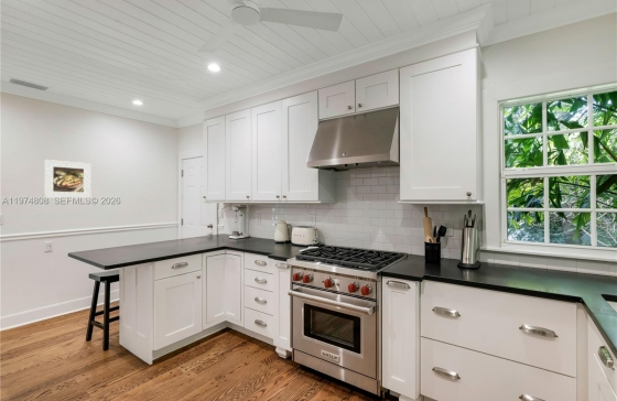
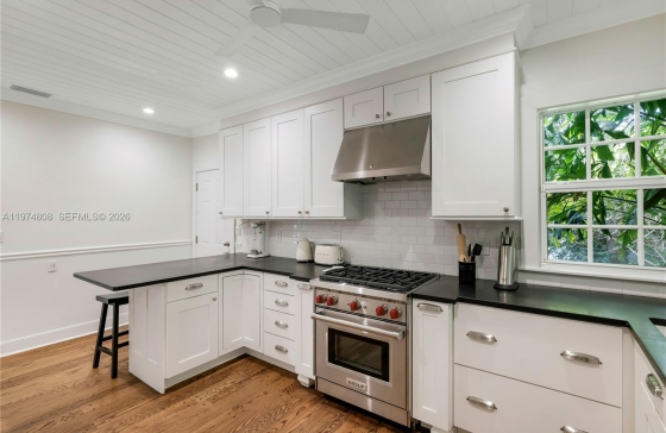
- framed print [44,159,91,199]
